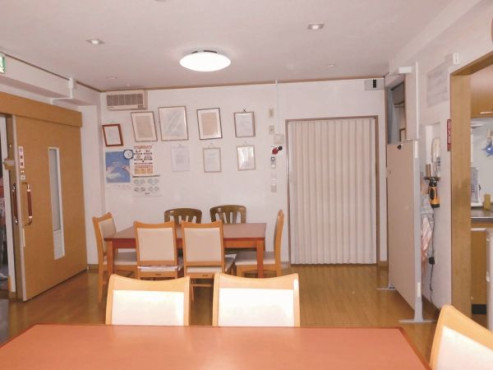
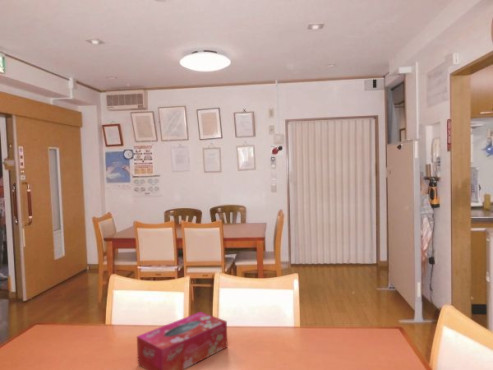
+ tissue box [136,311,229,370]
